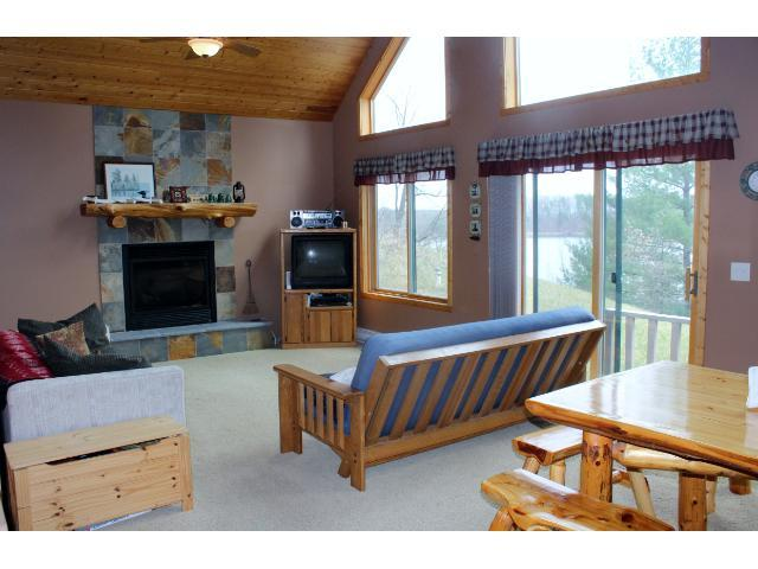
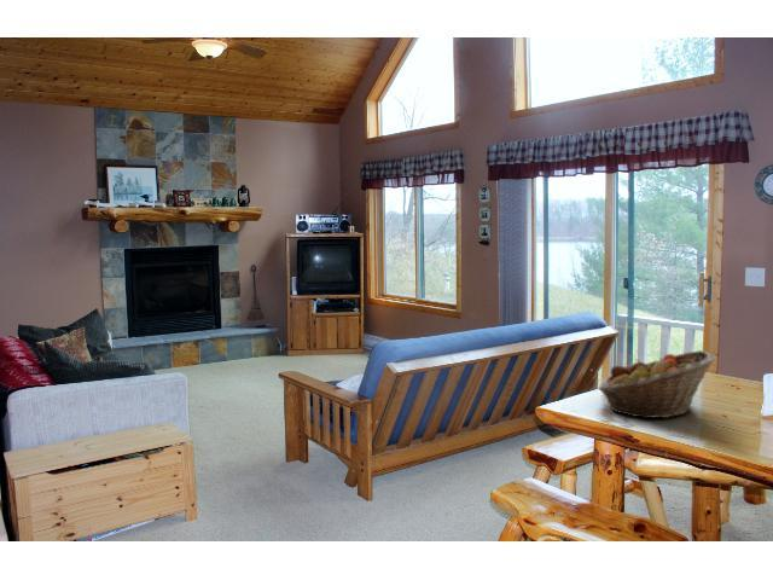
+ fruit basket [597,349,716,419]
